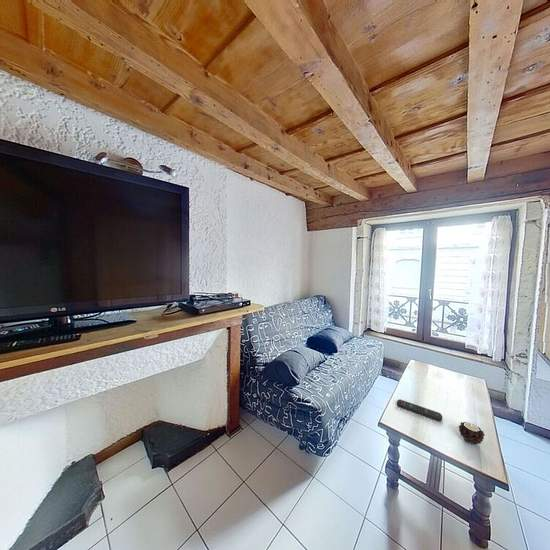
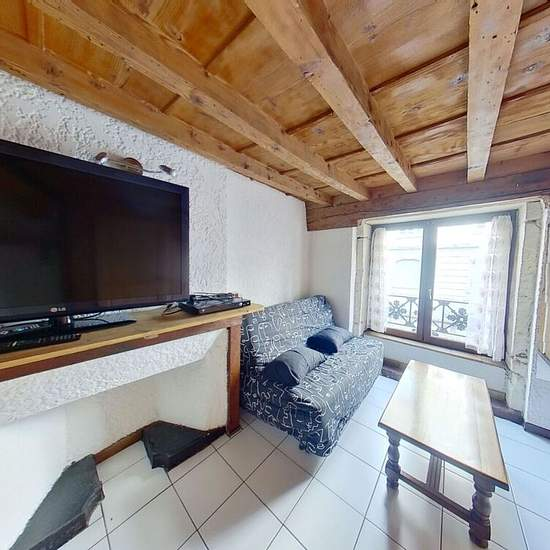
- remote control [396,399,443,422]
- candle [458,421,486,446]
